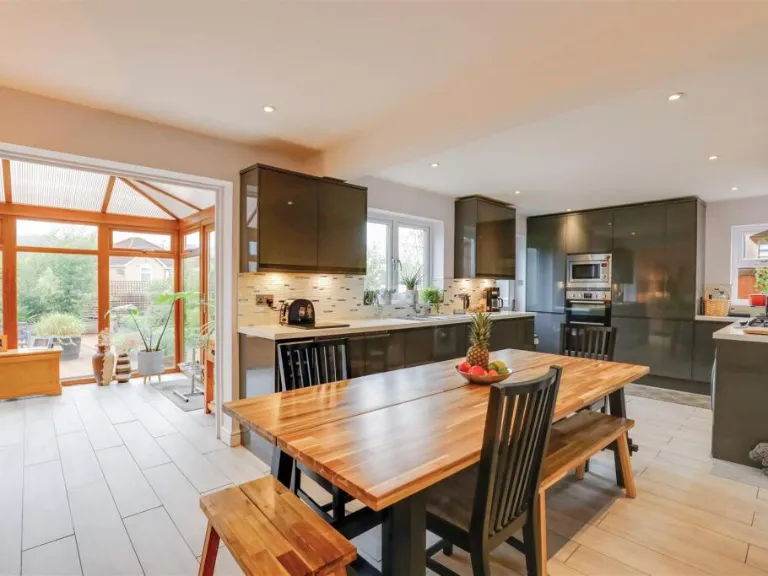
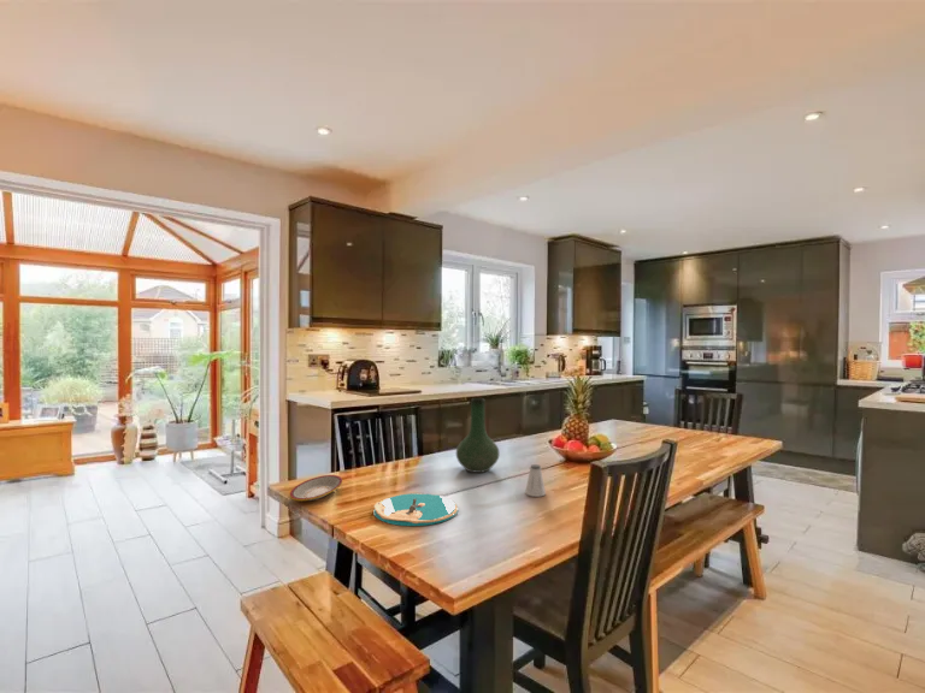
+ plate [372,492,459,527]
+ plate [289,474,343,502]
+ saltshaker [524,463,547,498]
+ vase [455,397,501,474]
